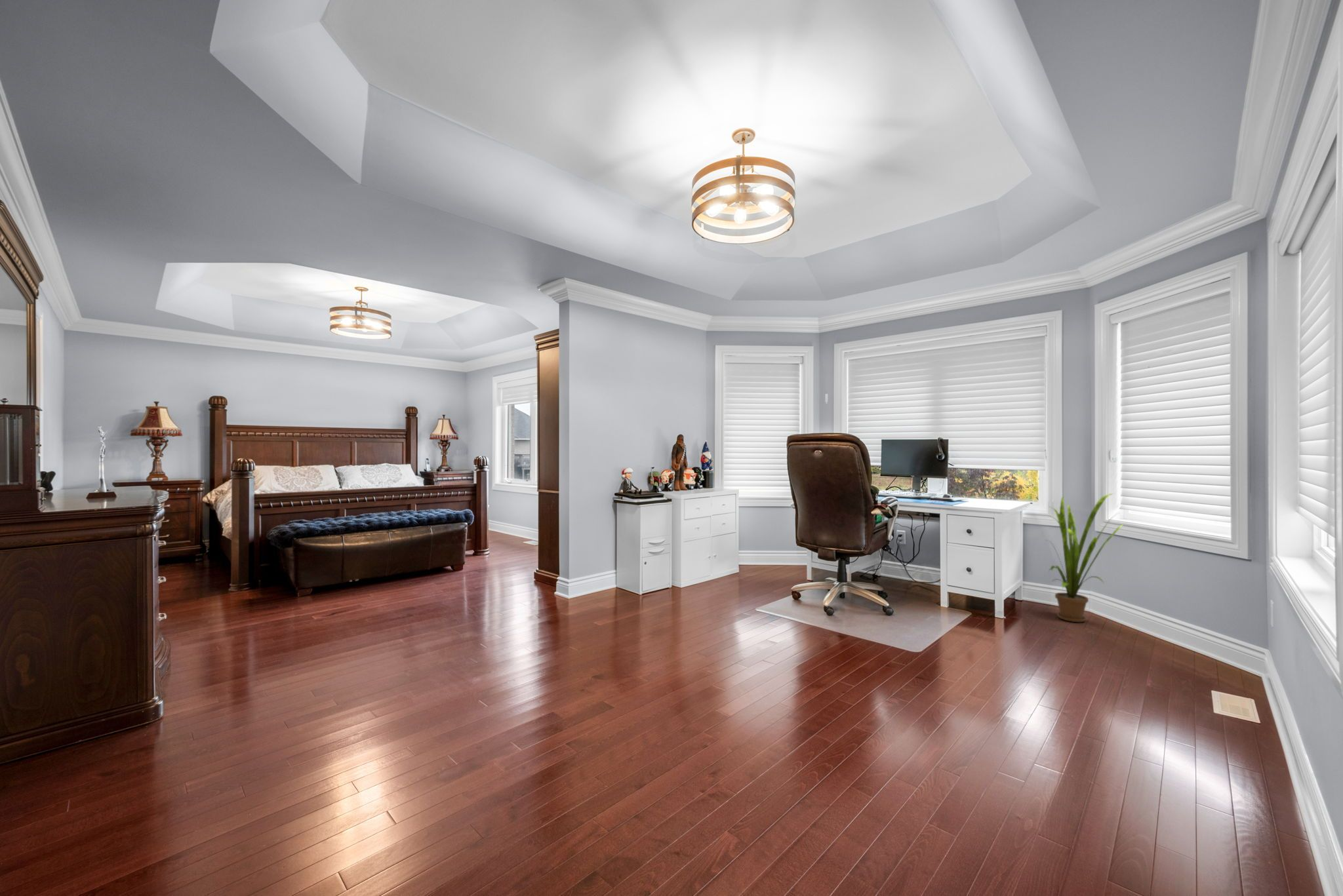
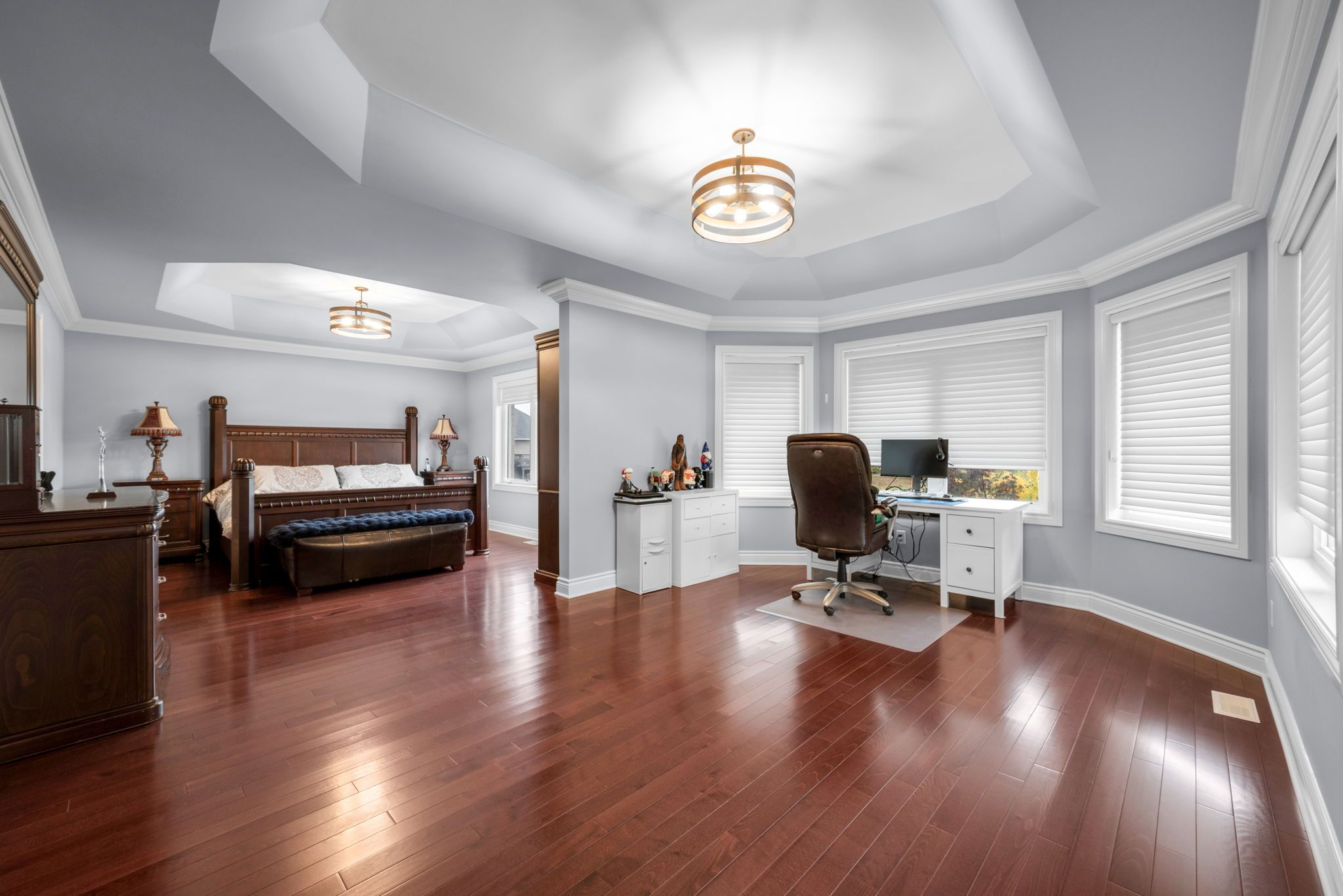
- house plant [1045,493,1126,623]
